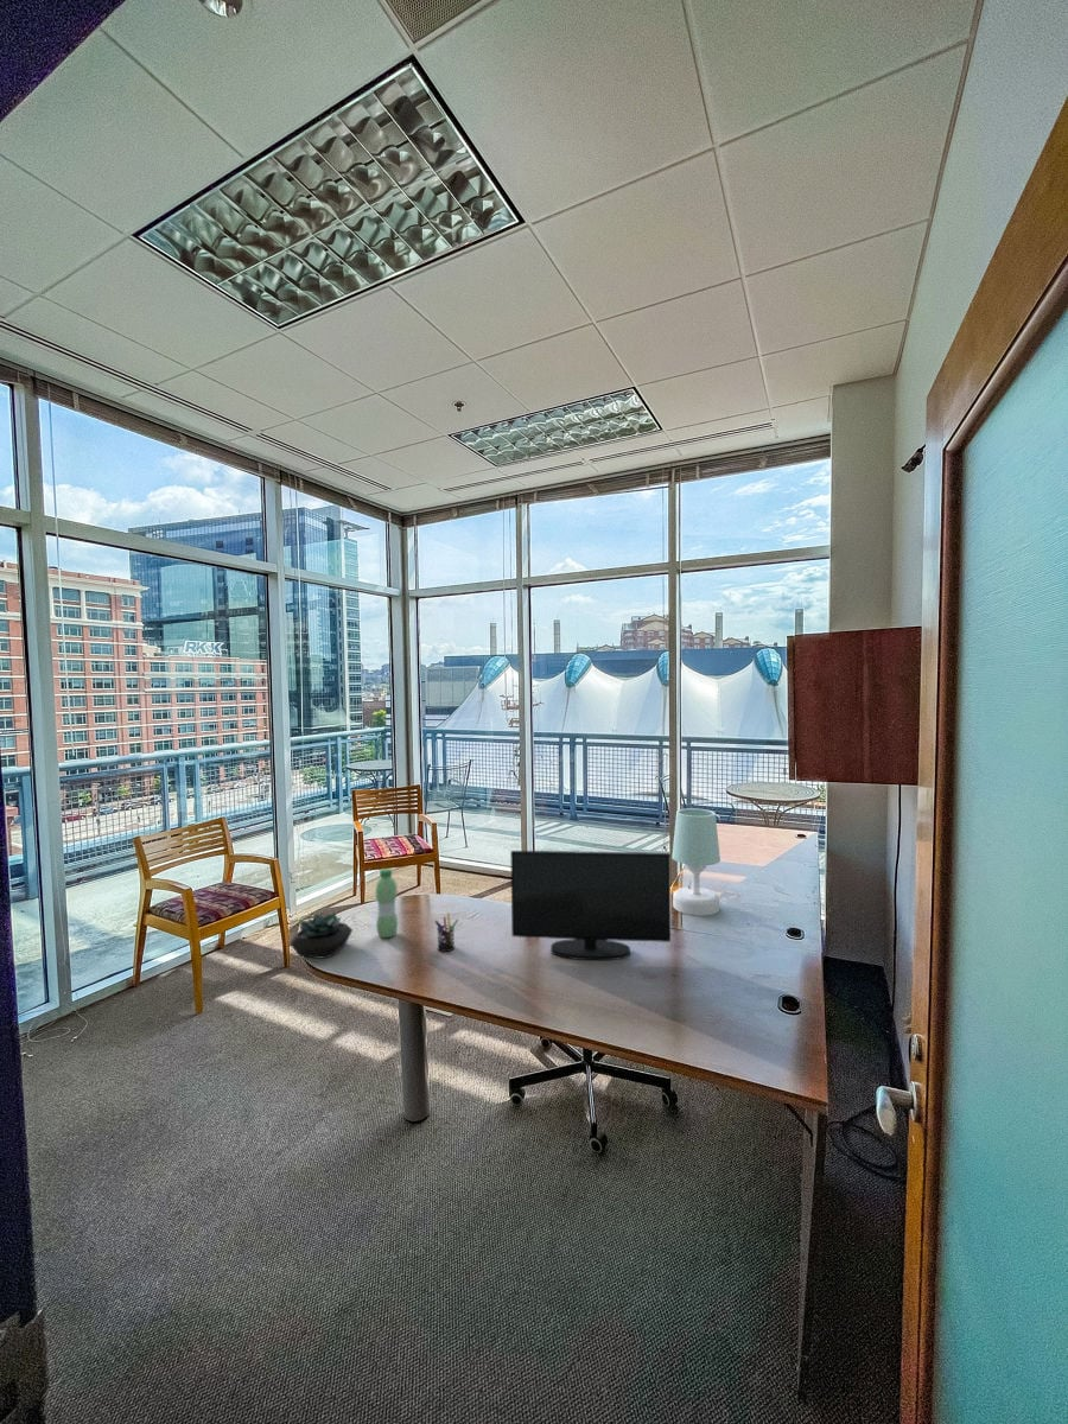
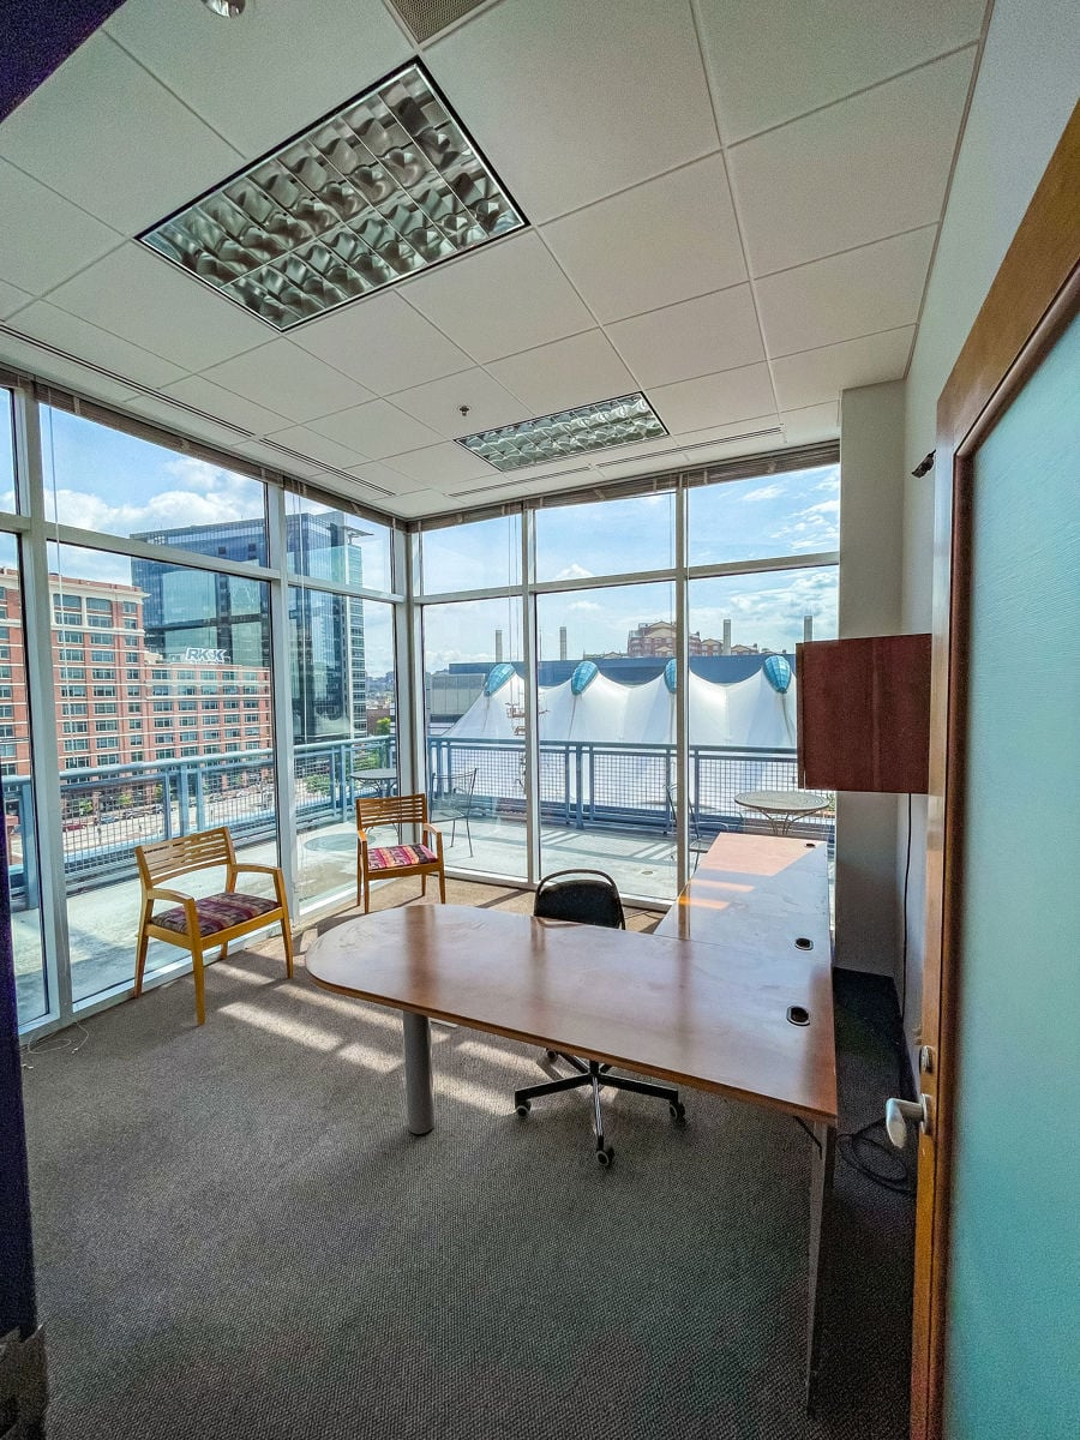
- table lamp [670,807,721,917]
- pen holder [433,913,459,953]
- water bottle [374,867,399,940]
- monitor [509,850,672,961]
- succulent plant [288,911,354,959]
